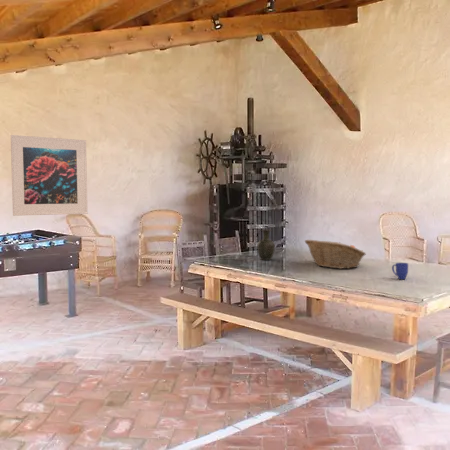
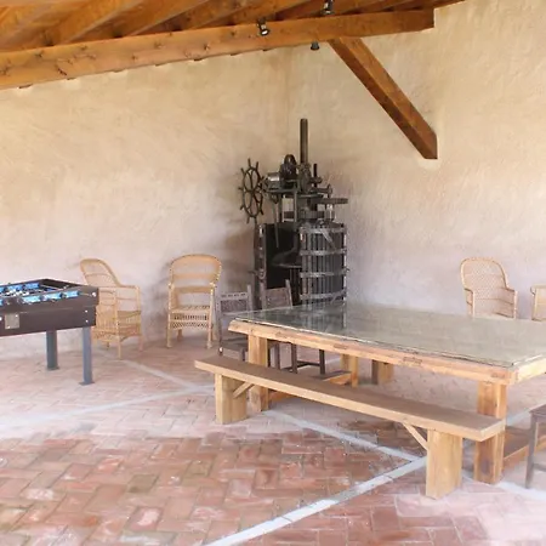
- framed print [10,134,89,217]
- fruit basket [304,239,367,270]
- mug [391,262,409,280]
- jug [256,229,276,261]
